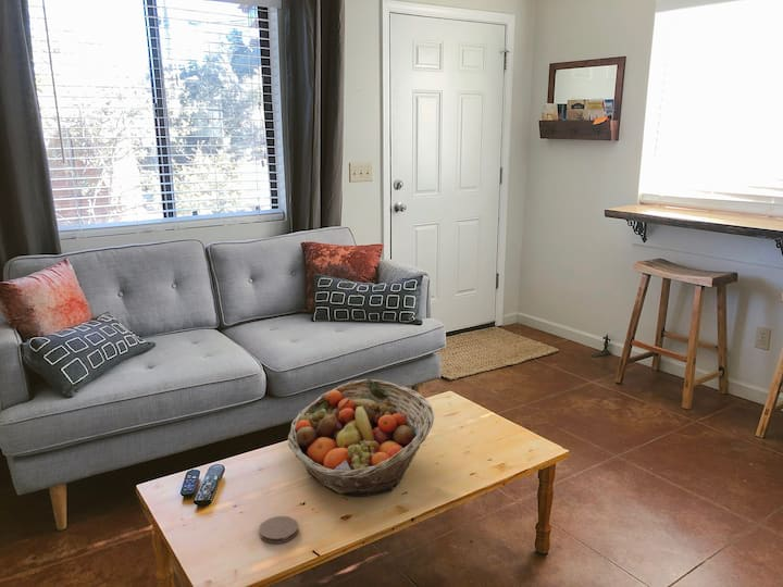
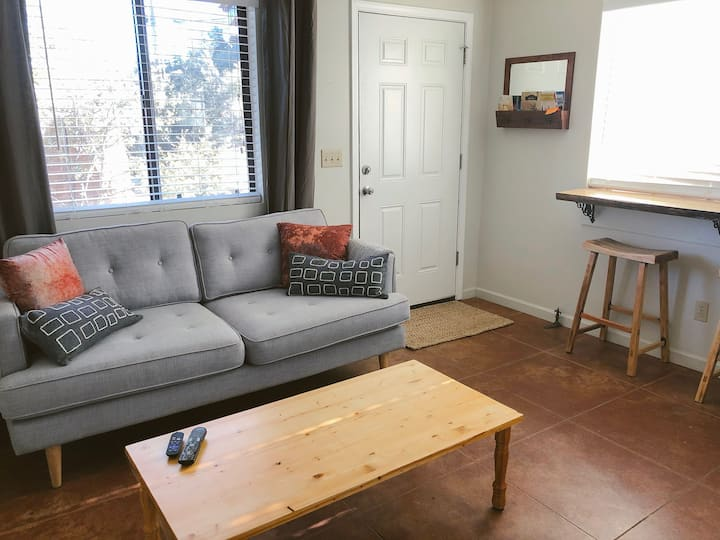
- fruit basket [287,378,435,497]
- coaster [258,515,299,545]
